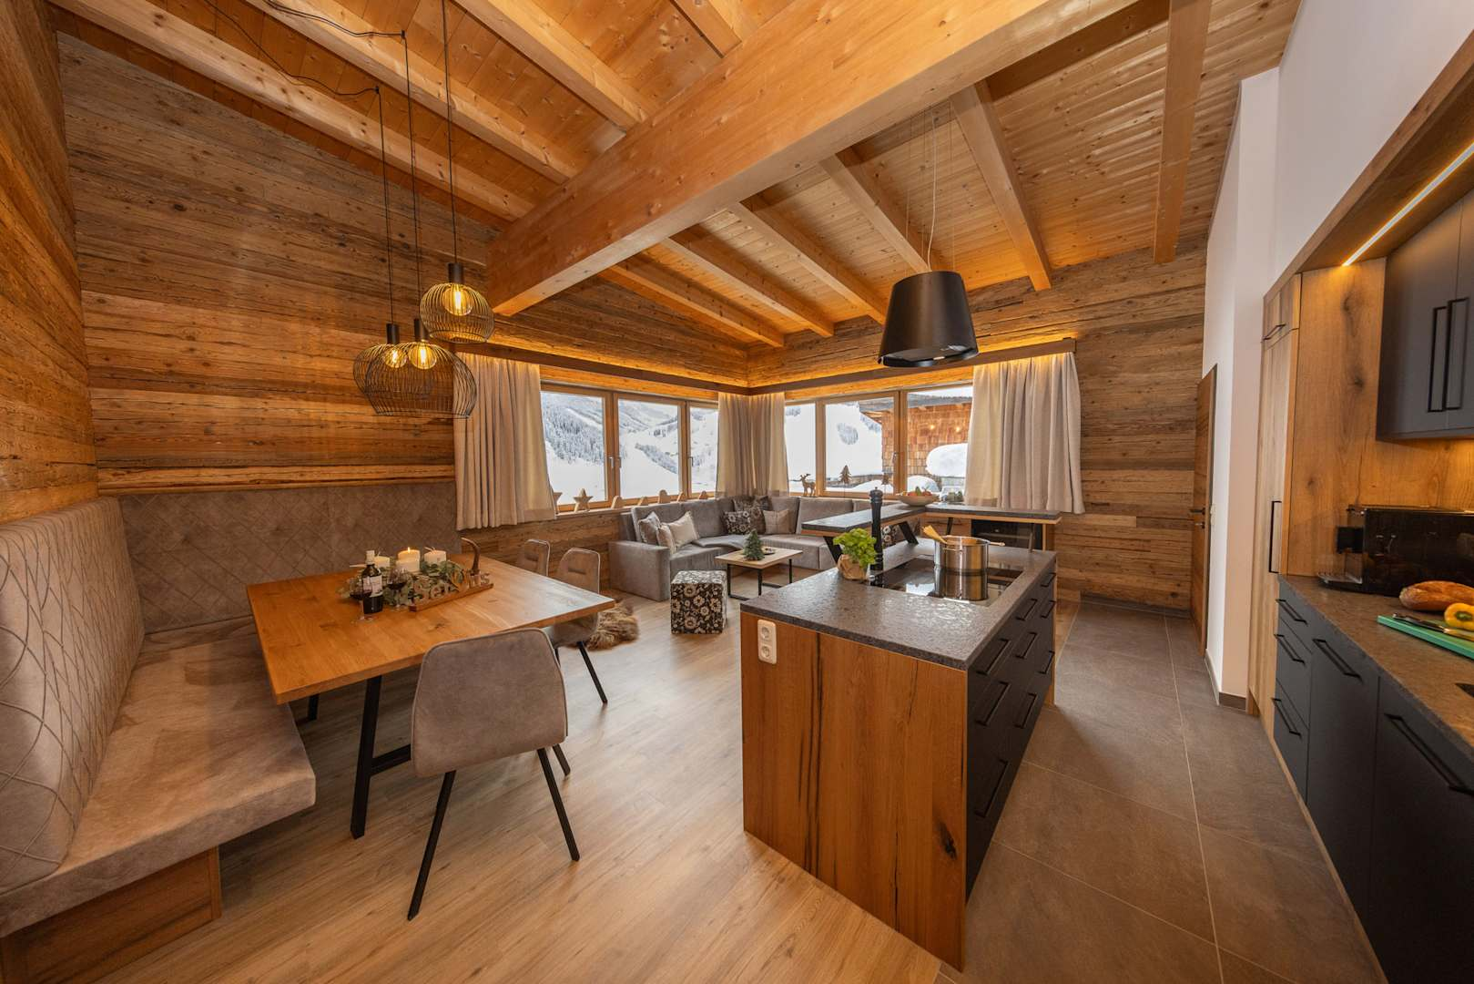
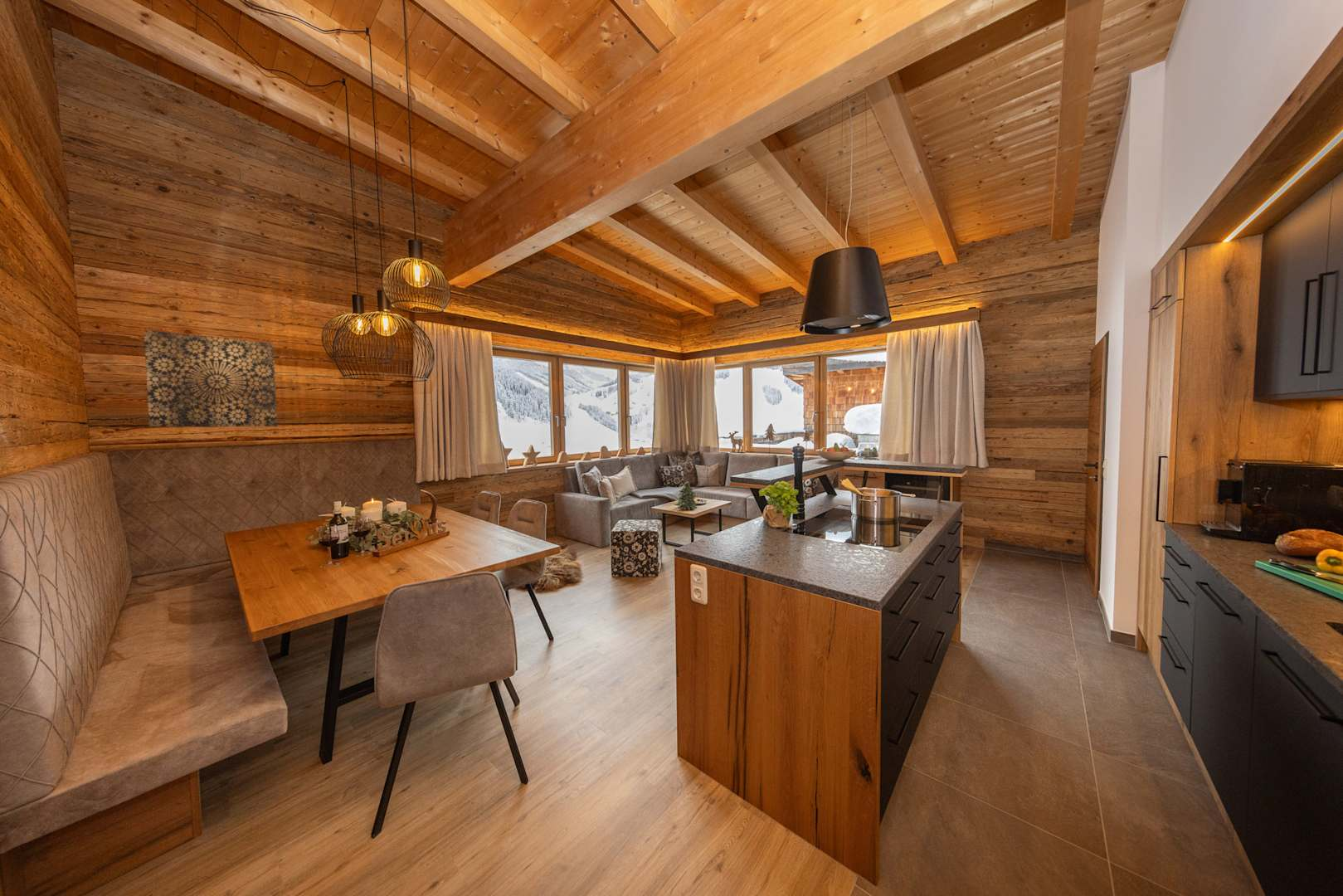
+ wall art [143,329,278,427]
